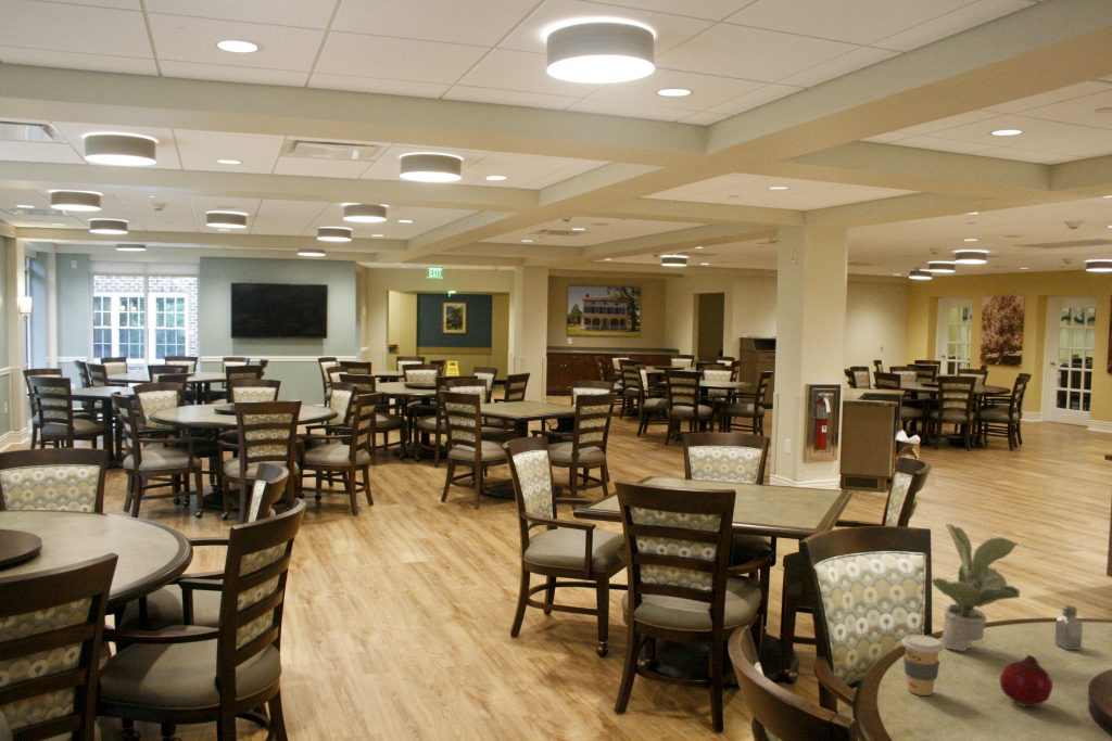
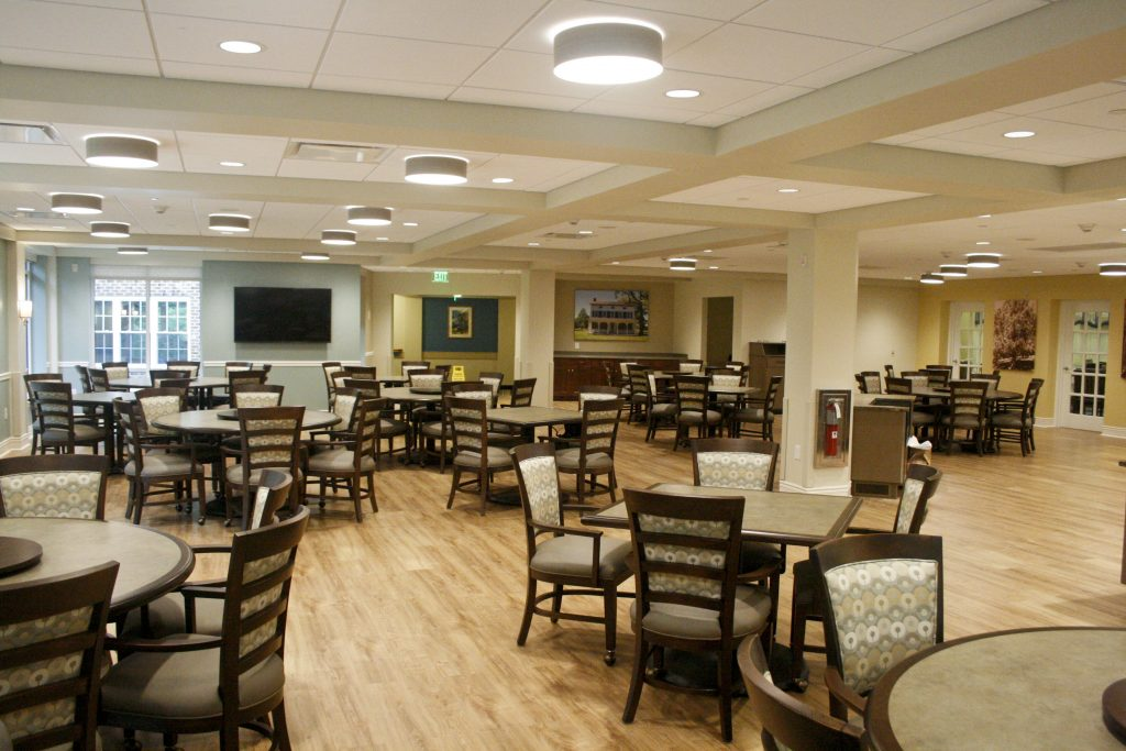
- saltshaker [1054,604,1084,651]
- fruit [999,653,1053,707]
- potted plant [931,523,1022,652]
- coffee cup [900,634,945,697]
